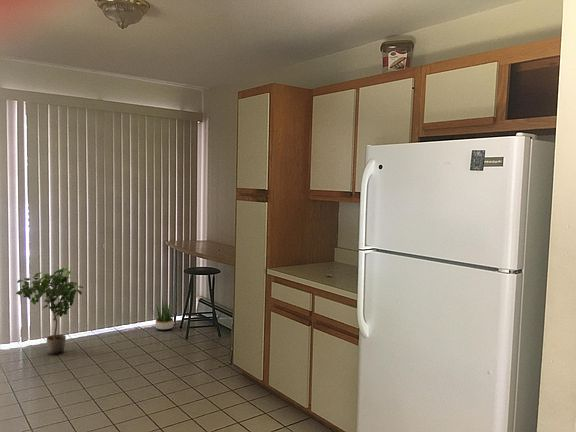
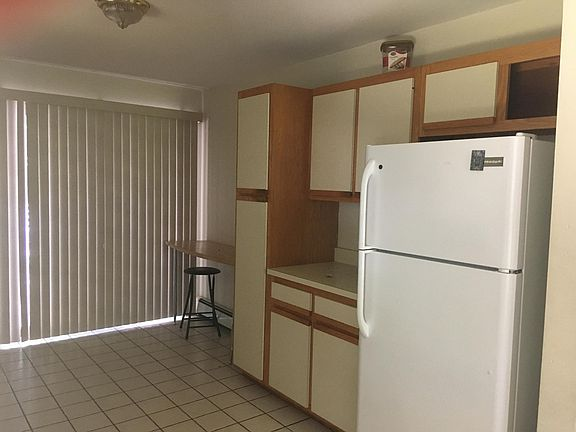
- potted plant [15,266,85,356]
- potted plant [150,297,182,331]
